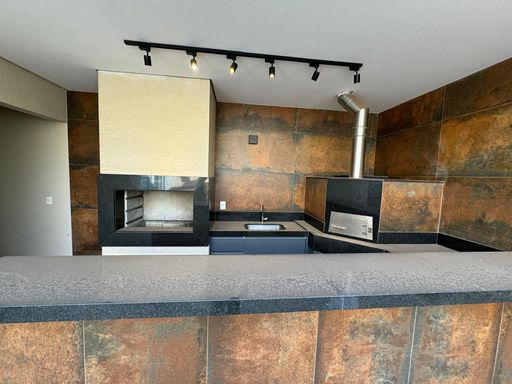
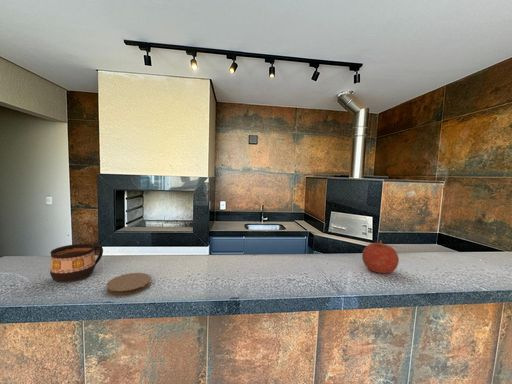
+ coaster [105,272,152,297]
+ fruit [361,239,400,274]
+ cup [49,243,104,283]
